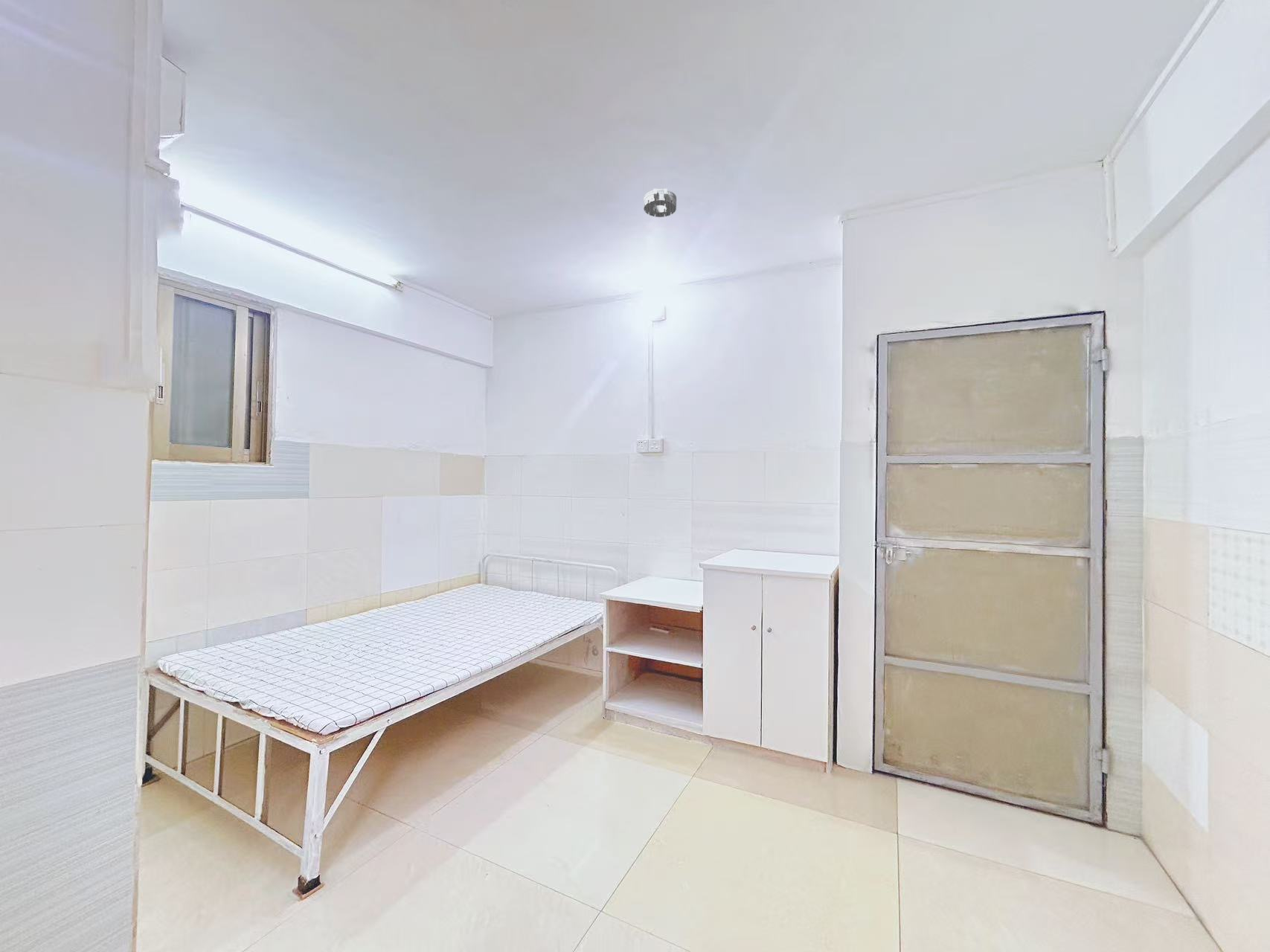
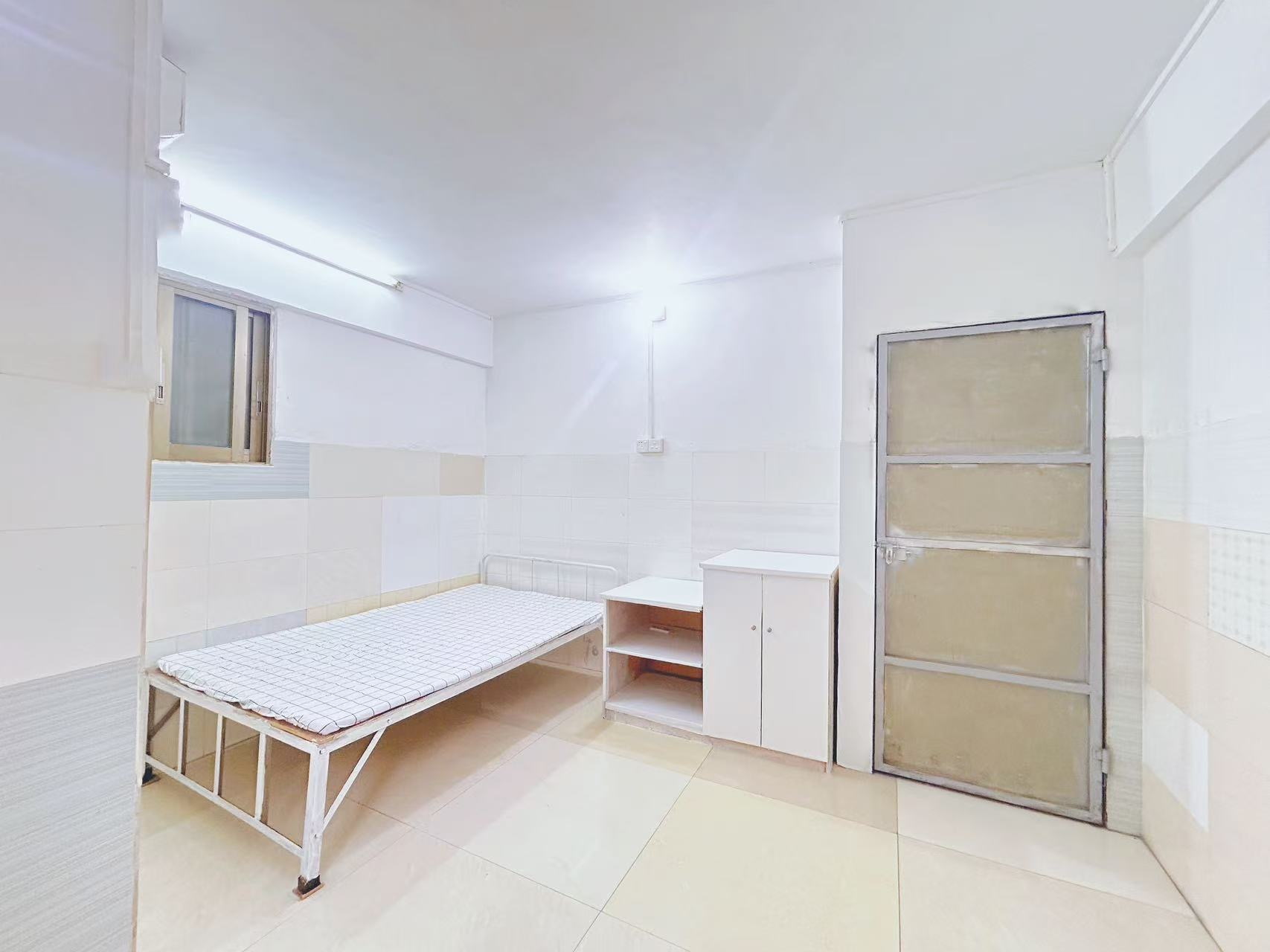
- smoke detector [643,188,677,218]
